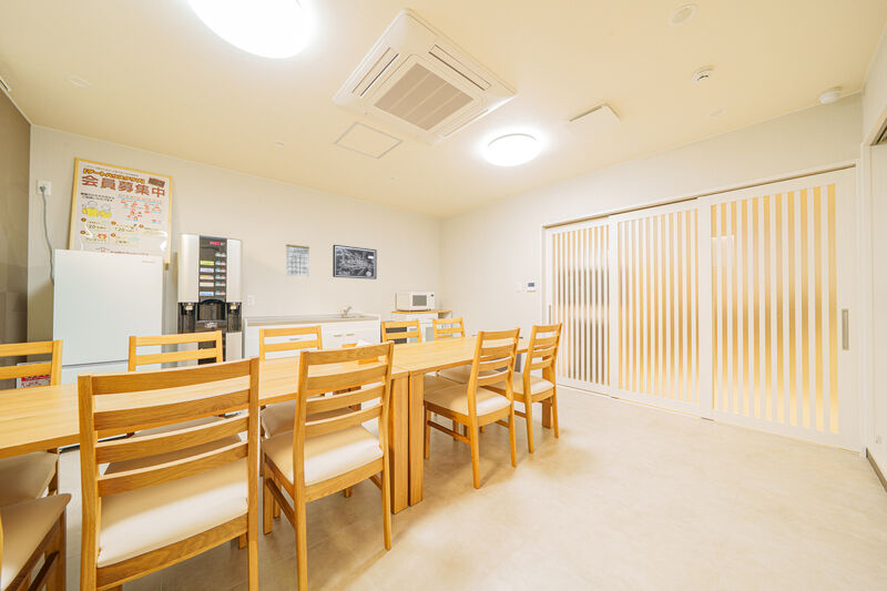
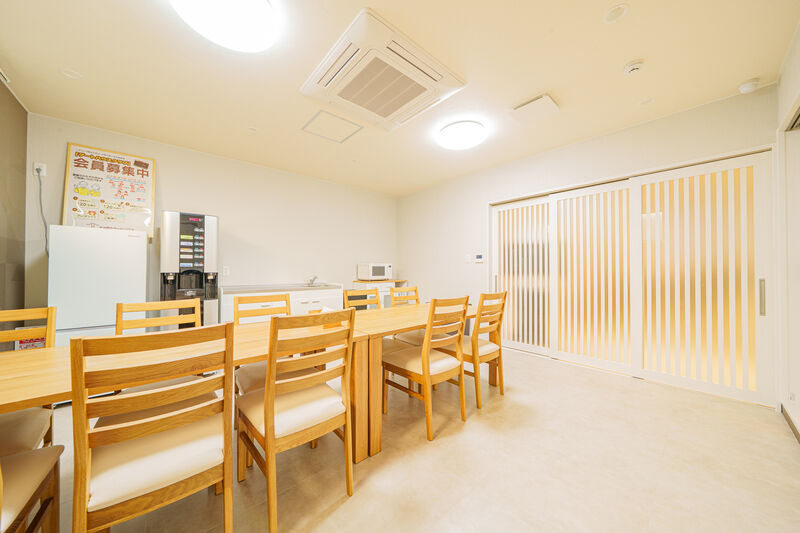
- wall art [332,244,378,281]
- calendar [285,243,310,277]
